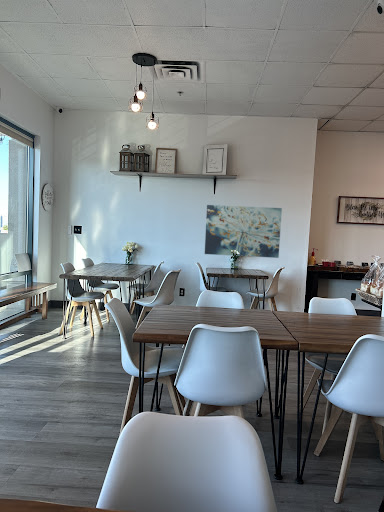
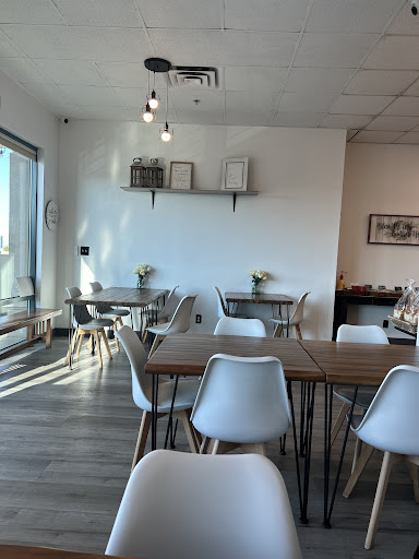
- wall art [204,204,283,259]
